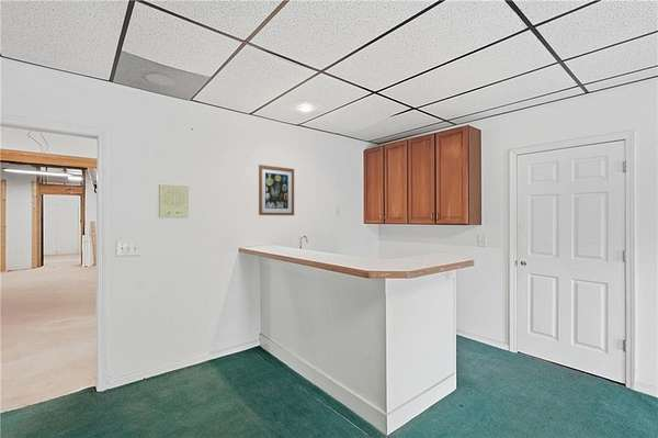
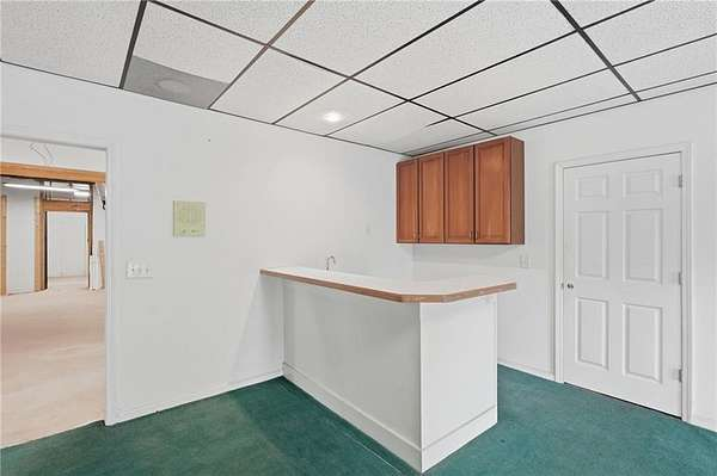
- wall art [258,164,295,216]
